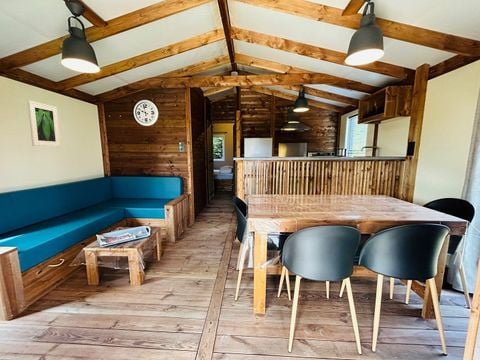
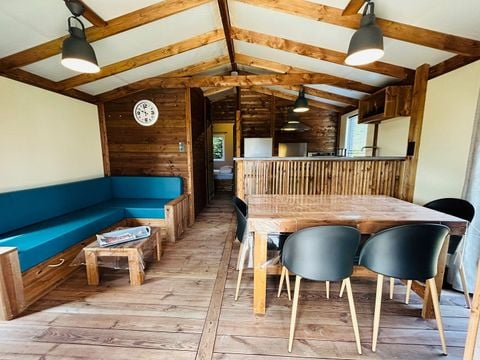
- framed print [27,100,62,148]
